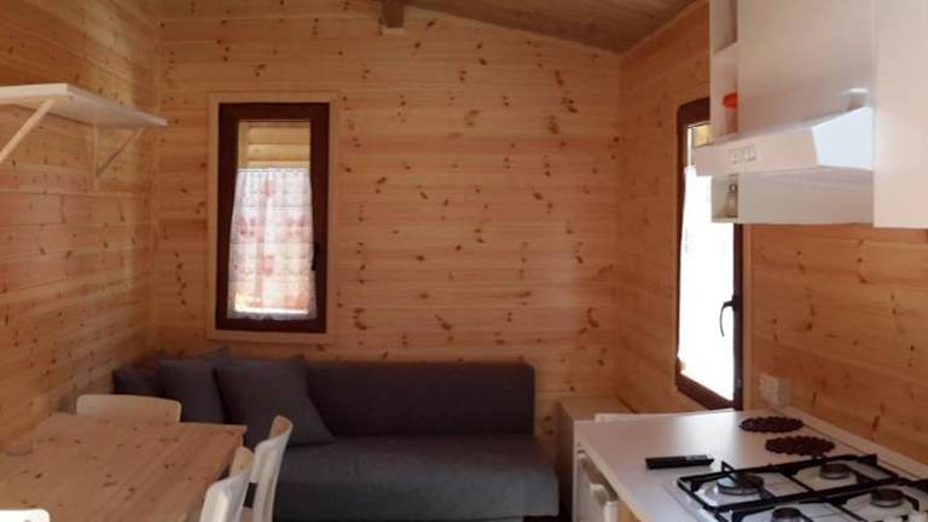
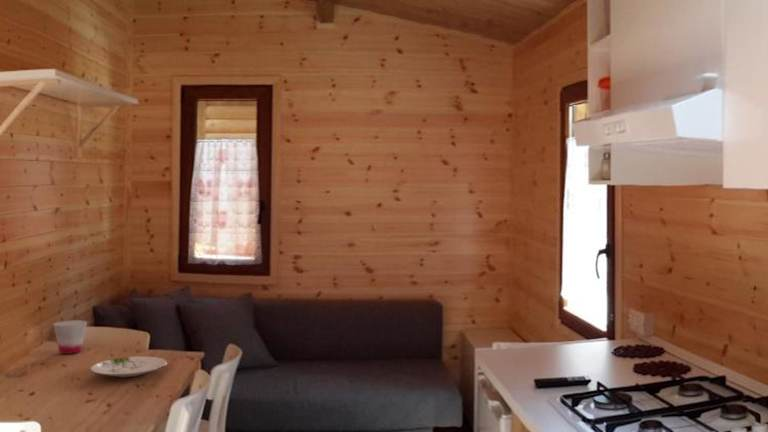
+ cup [53,319,88,355]
+ plate [89,355,168,379]
